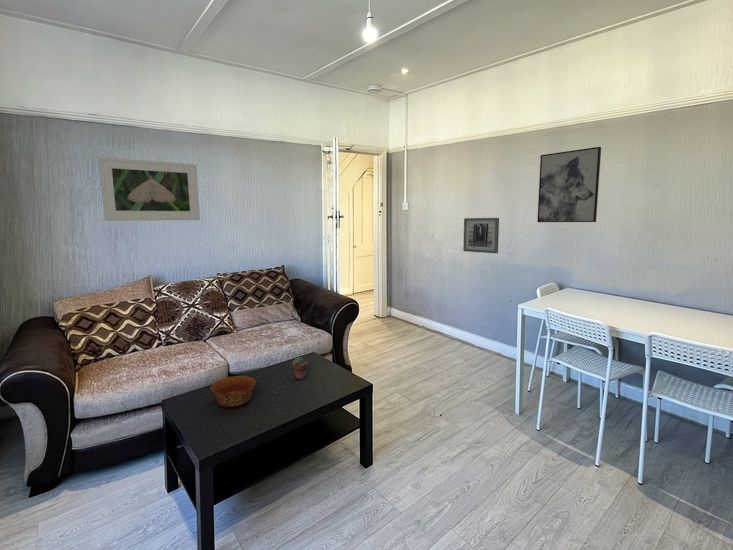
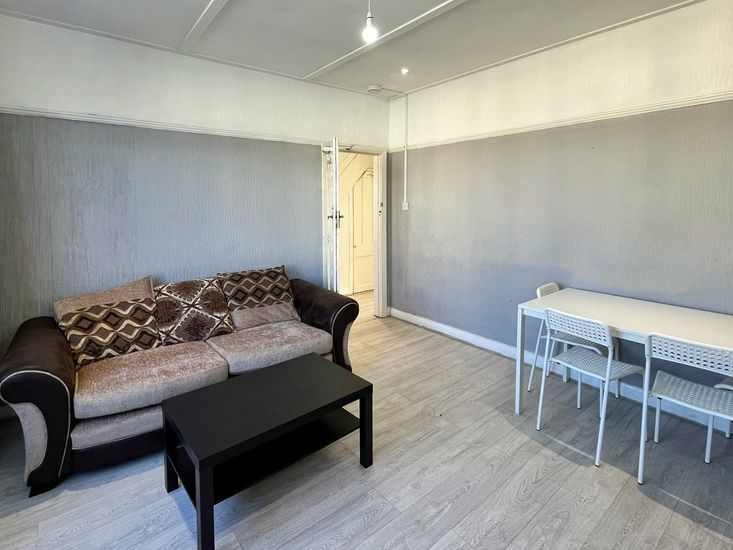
- potted succulent [291,356,309,380]
- wall art [536,146,602,223]
- bowl [209,375,256,408]
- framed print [98,156,201,222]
- wall art [462,217,500,254]
